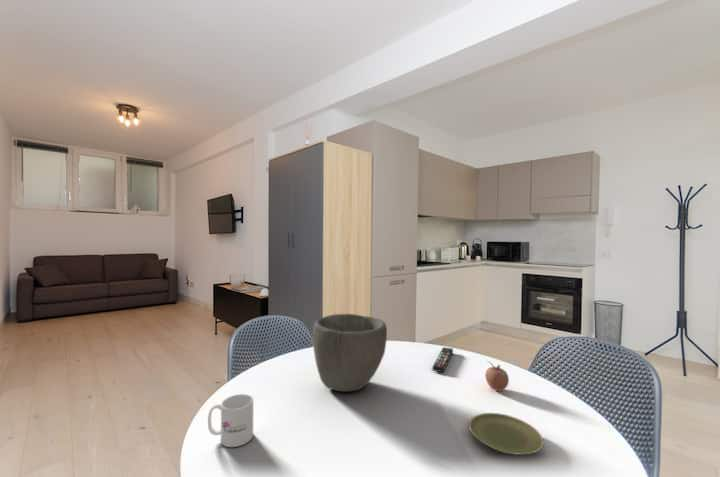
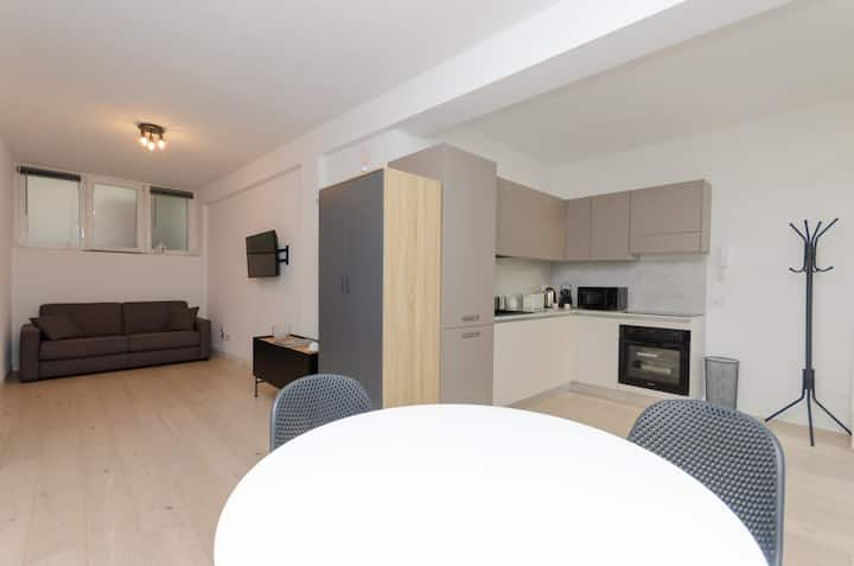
- bowl [312,313,388,393]
- fruit [484,360,510,392]
- plate [468,412,544,456]
- remote control [431,346,454,373]
- mug [207,393,254,448]
